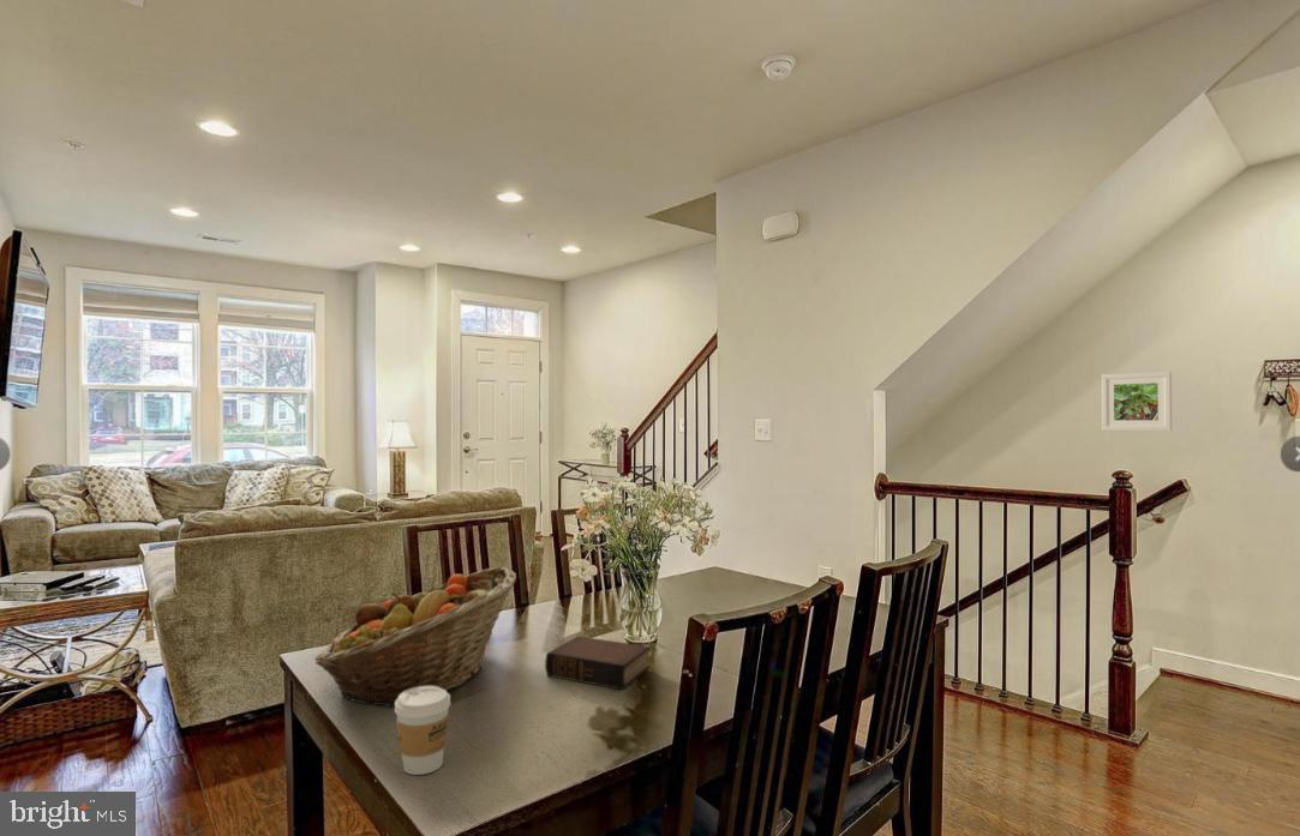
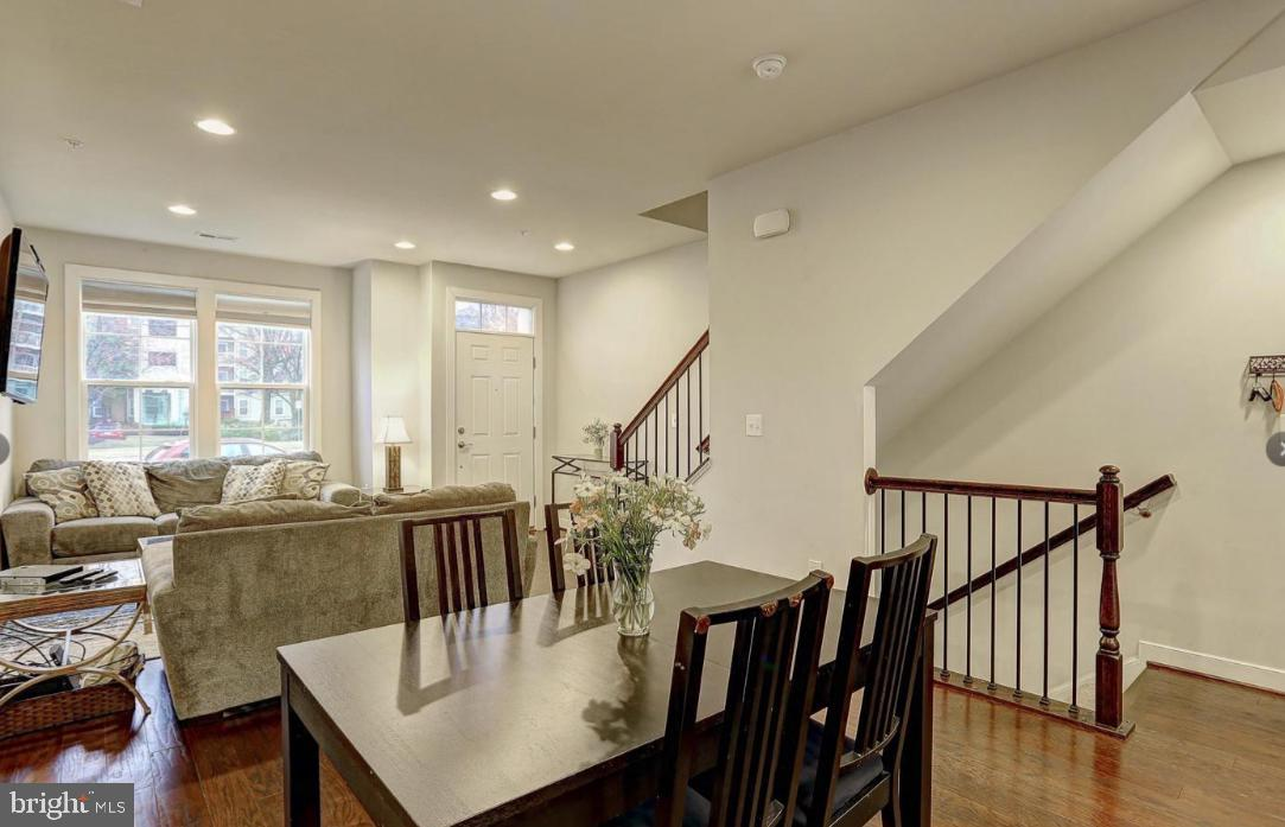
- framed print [1101,371,1173,432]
- book [544,634,652,691]
- fruit basket [313,565,517,709]
- coffee cup [394,686,451,776]
